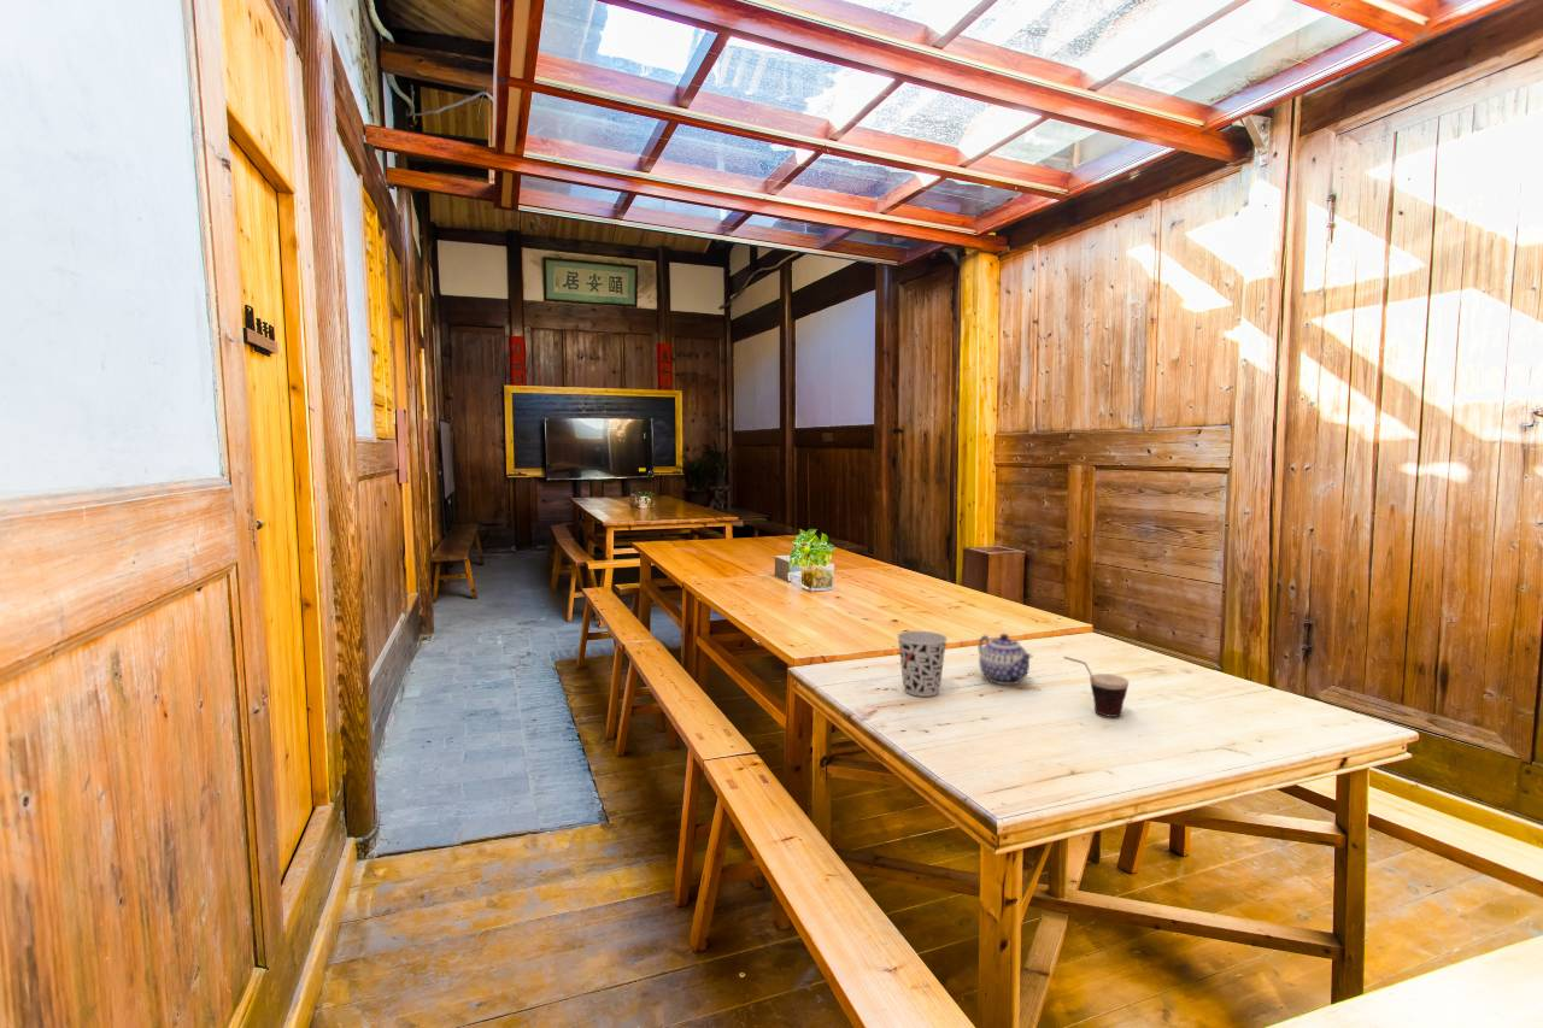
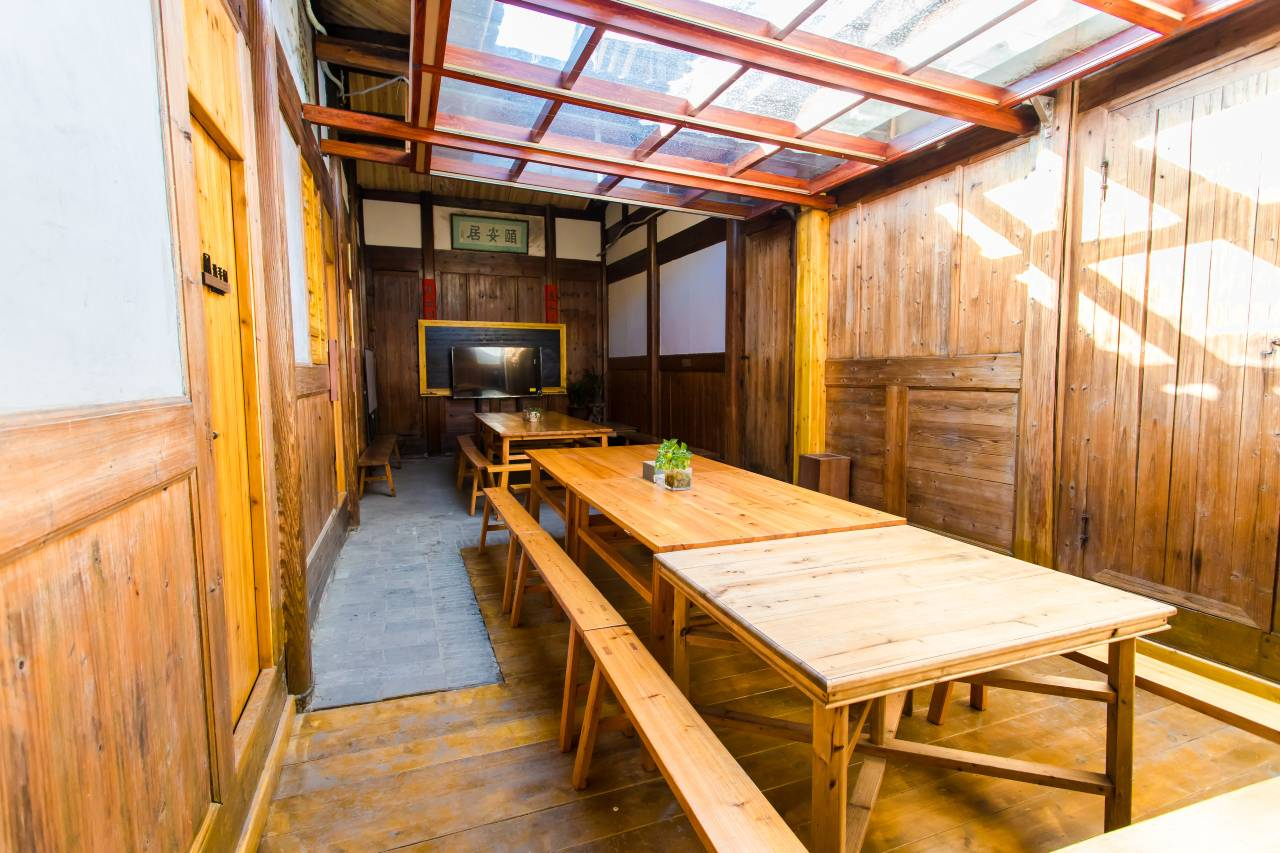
- teapot [978,633,1033,686]
- cup [1063,656,1130,718]
- cup [896,630,949,698]
